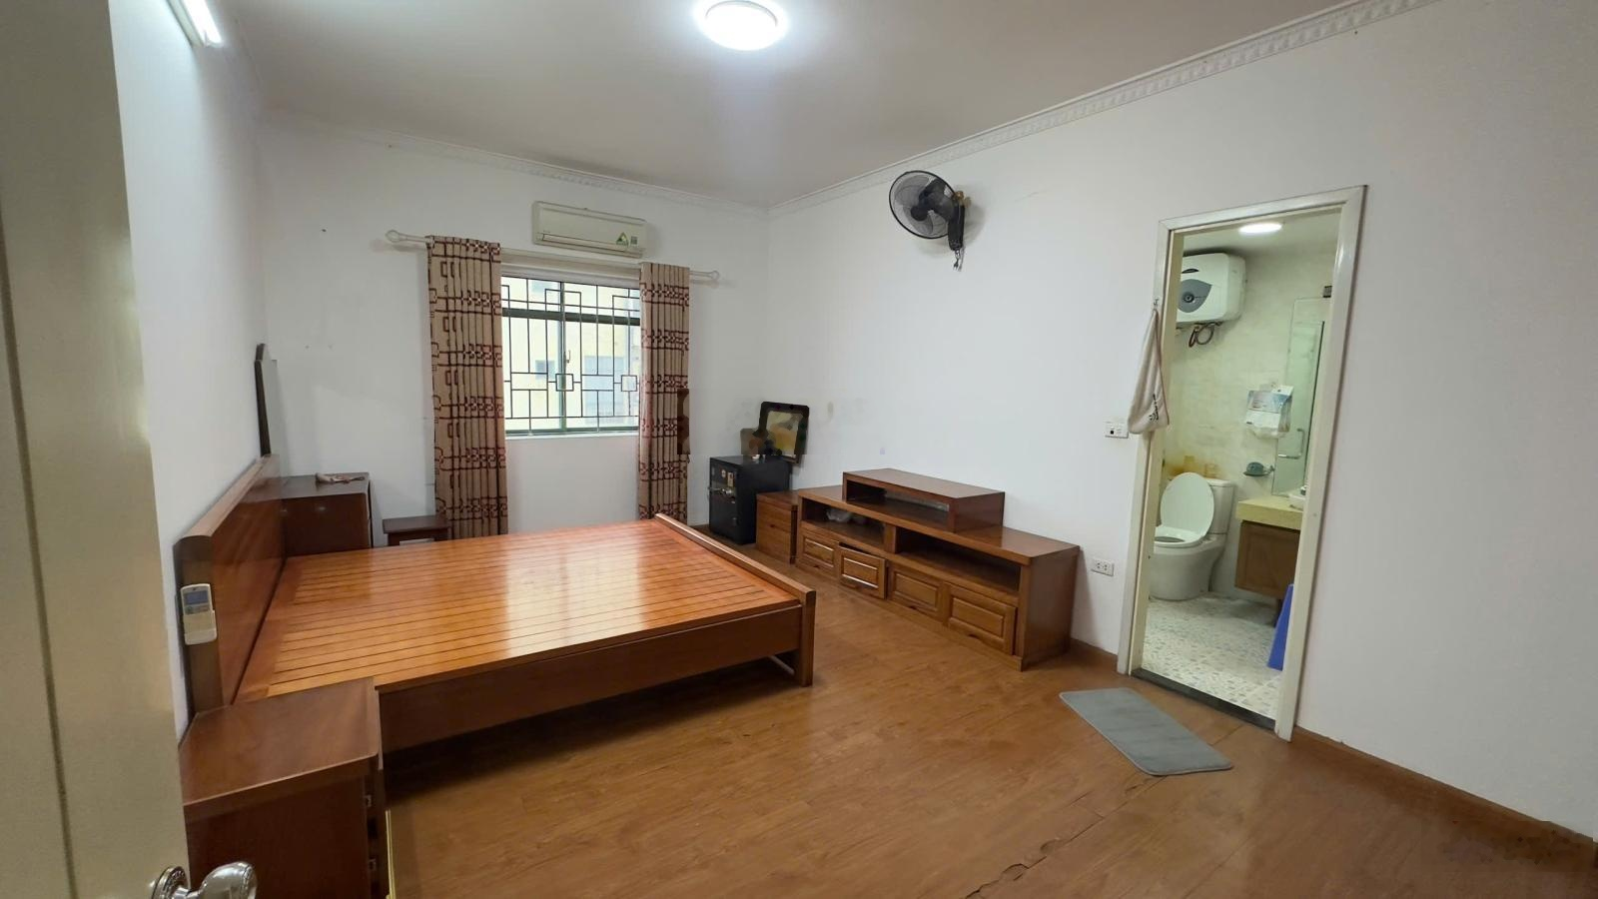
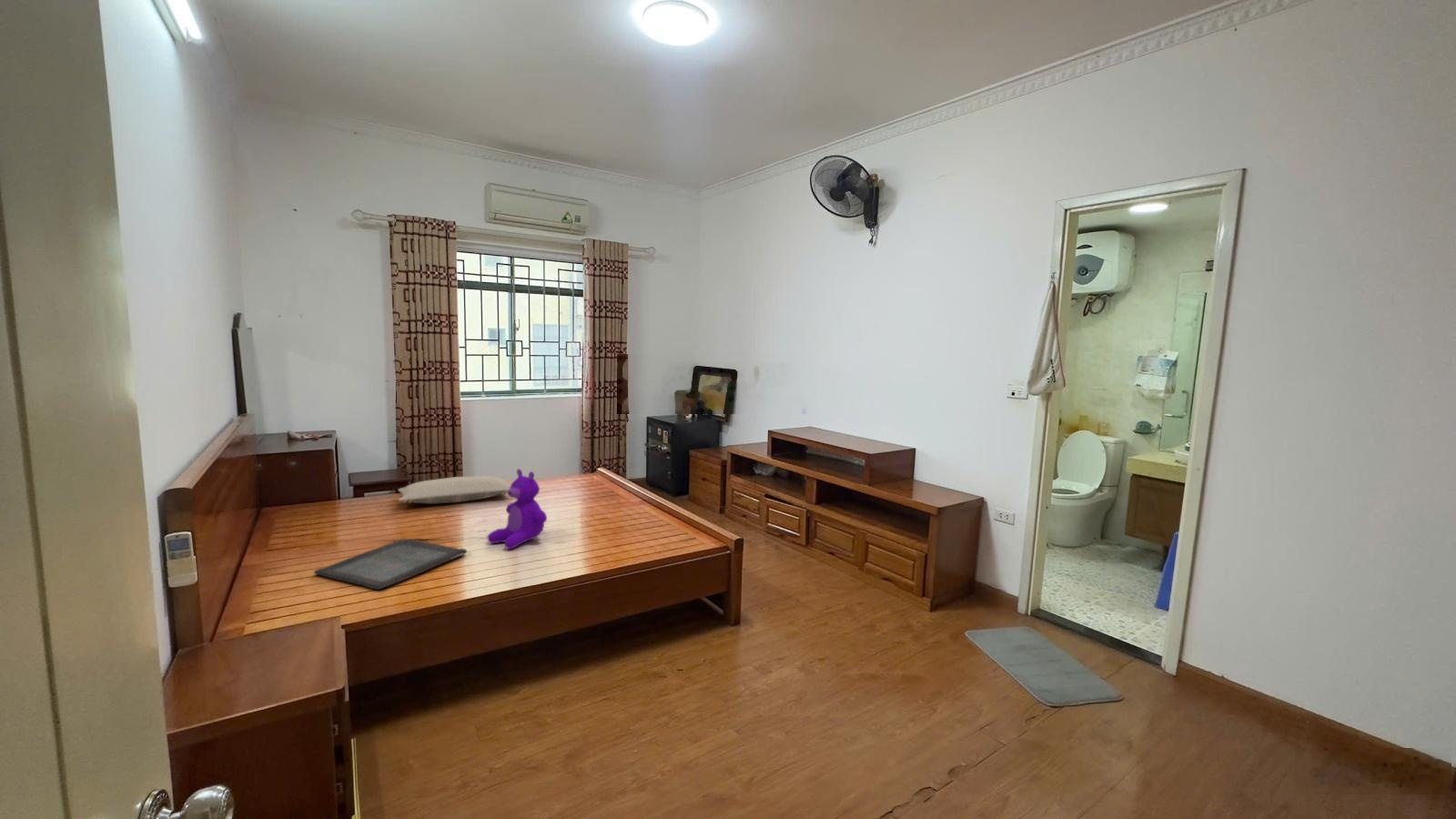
+ teddy bear [487,468,548,550]
+ serving tray [313,538,468,591]
+ pillow [397,475,511,504]
